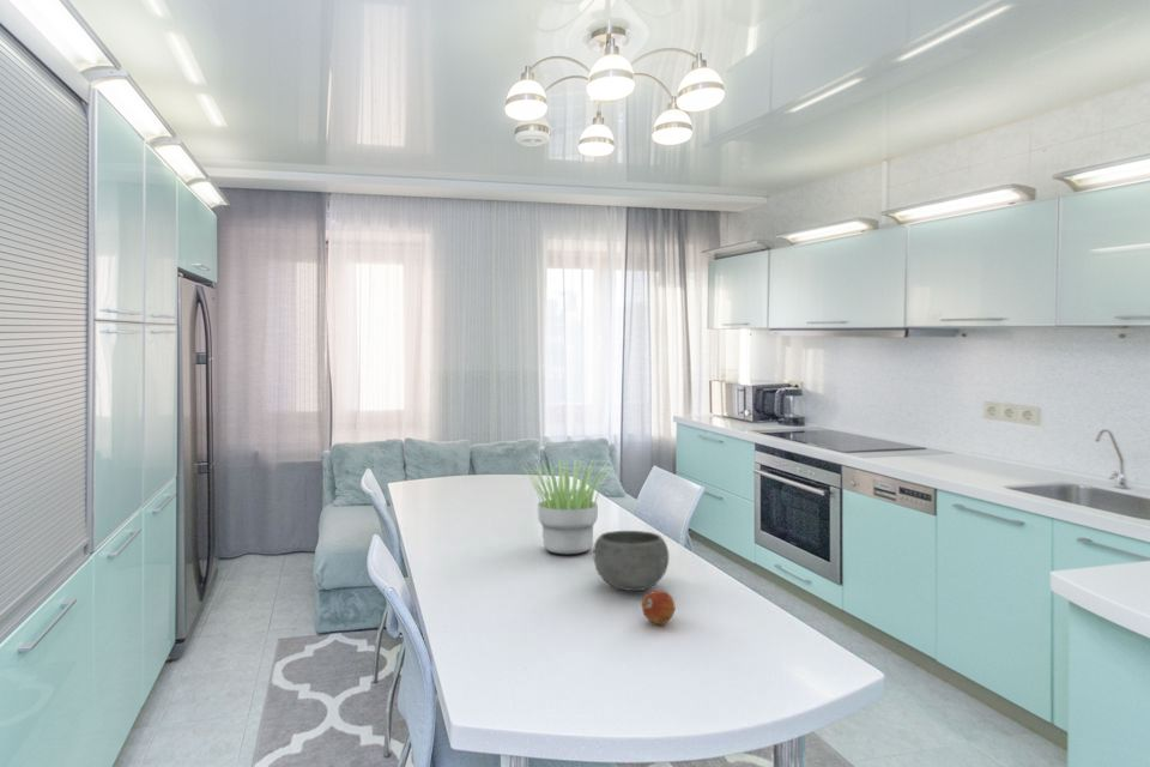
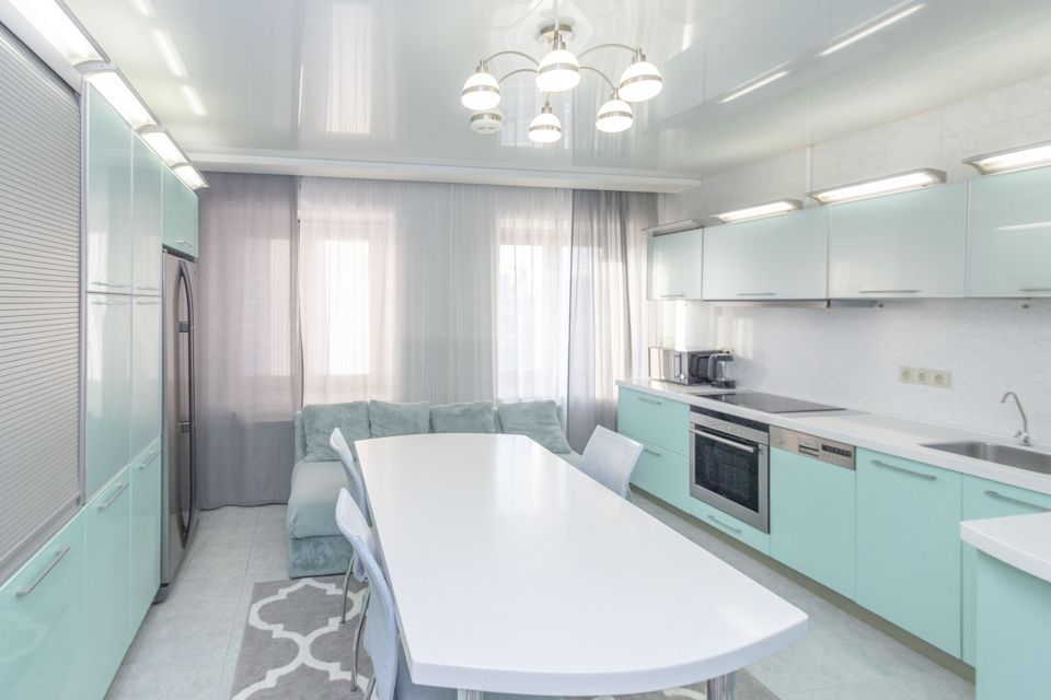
- bowl [593,530,670,592]
- fruit [641,590,677,626]
- potted plant [519,457,618,555]
